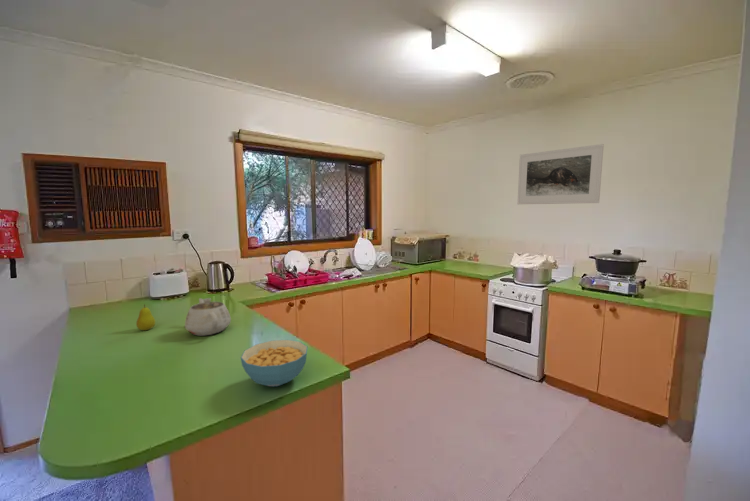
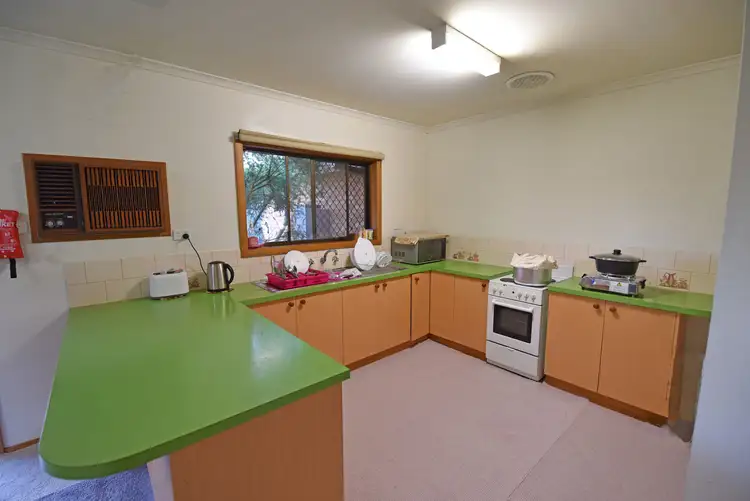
- teapot [184,297,232,336]
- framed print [517,143,605,205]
- fruit [135,303,156,331]
- cereal bowl [240,339,308,388]
